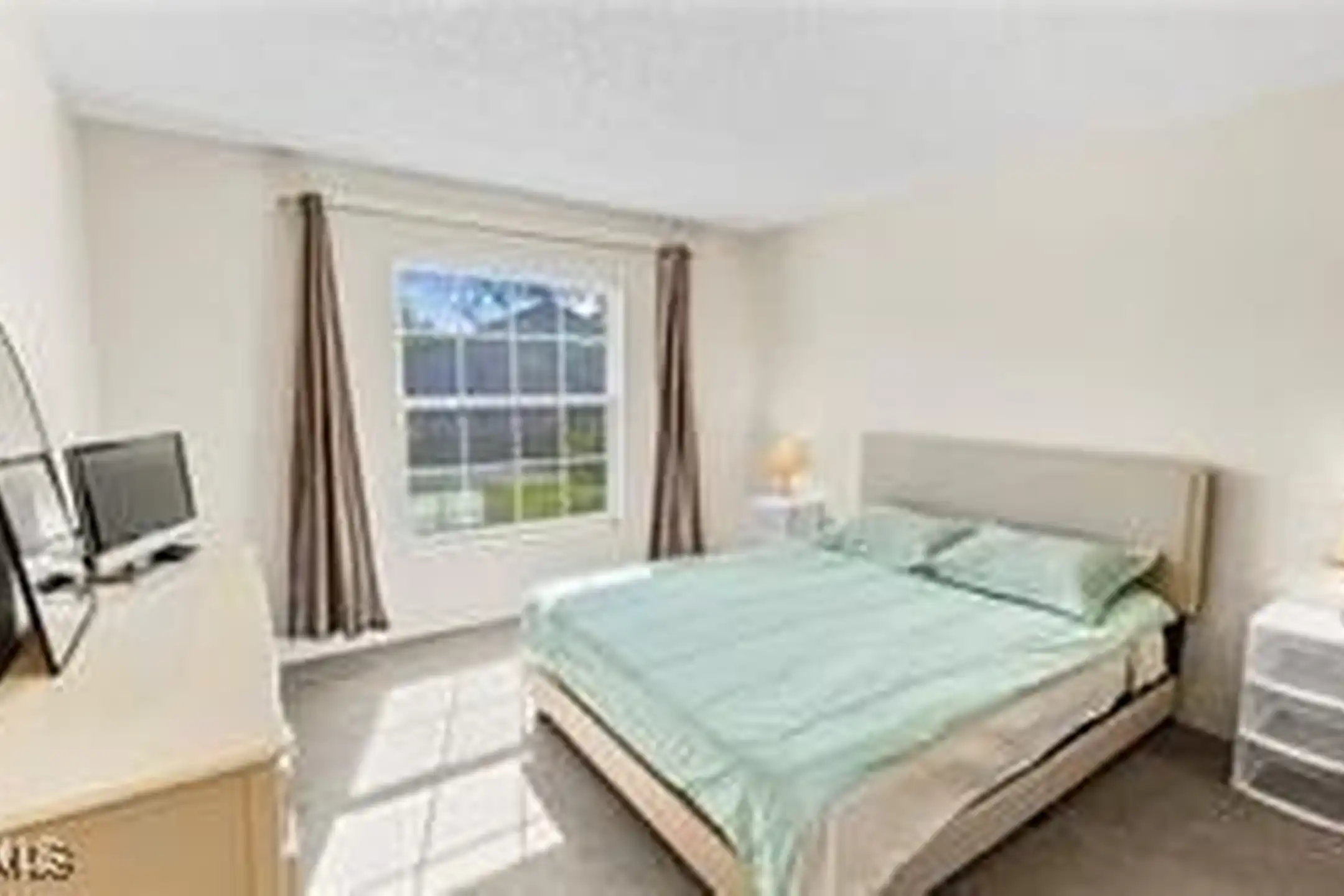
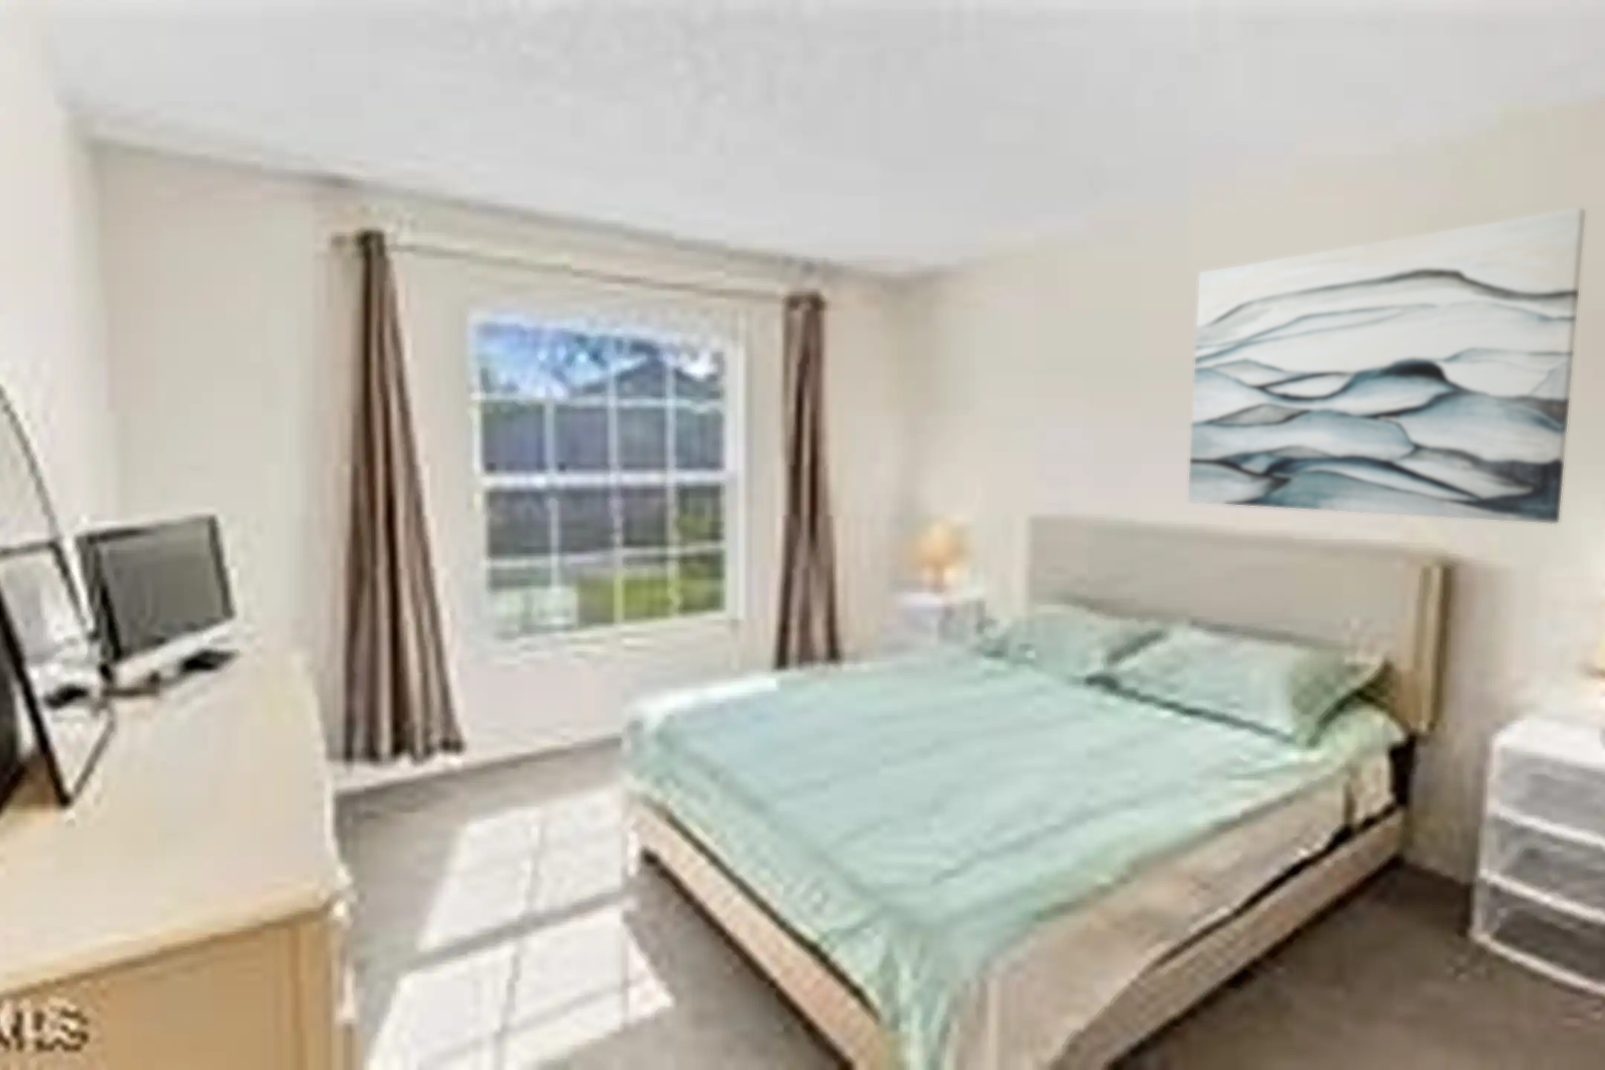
+ wall art [1187,207,1586,524]
